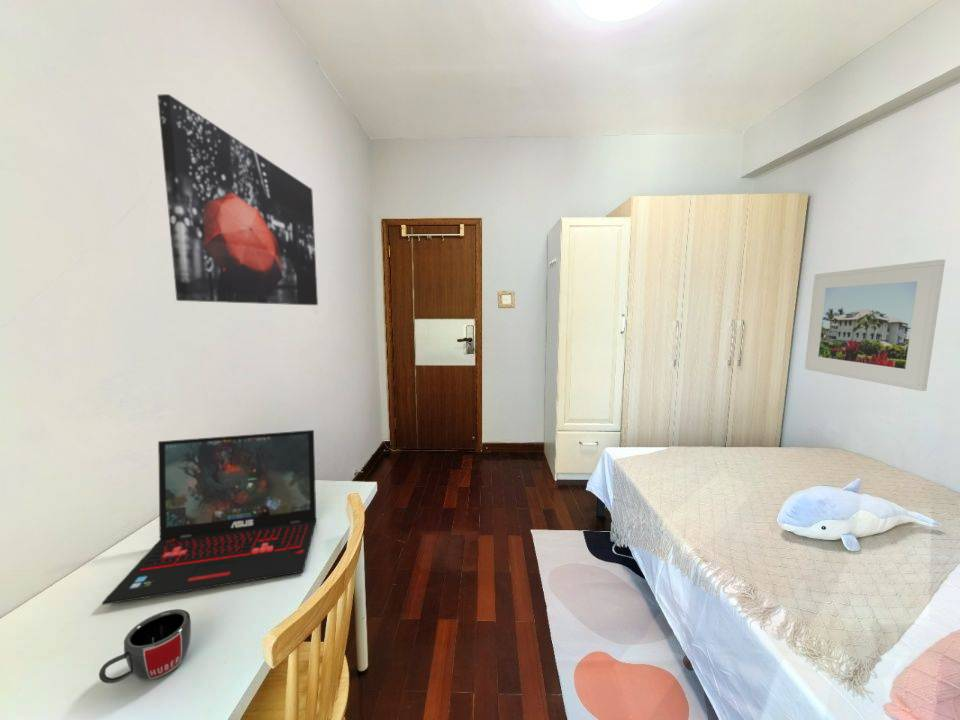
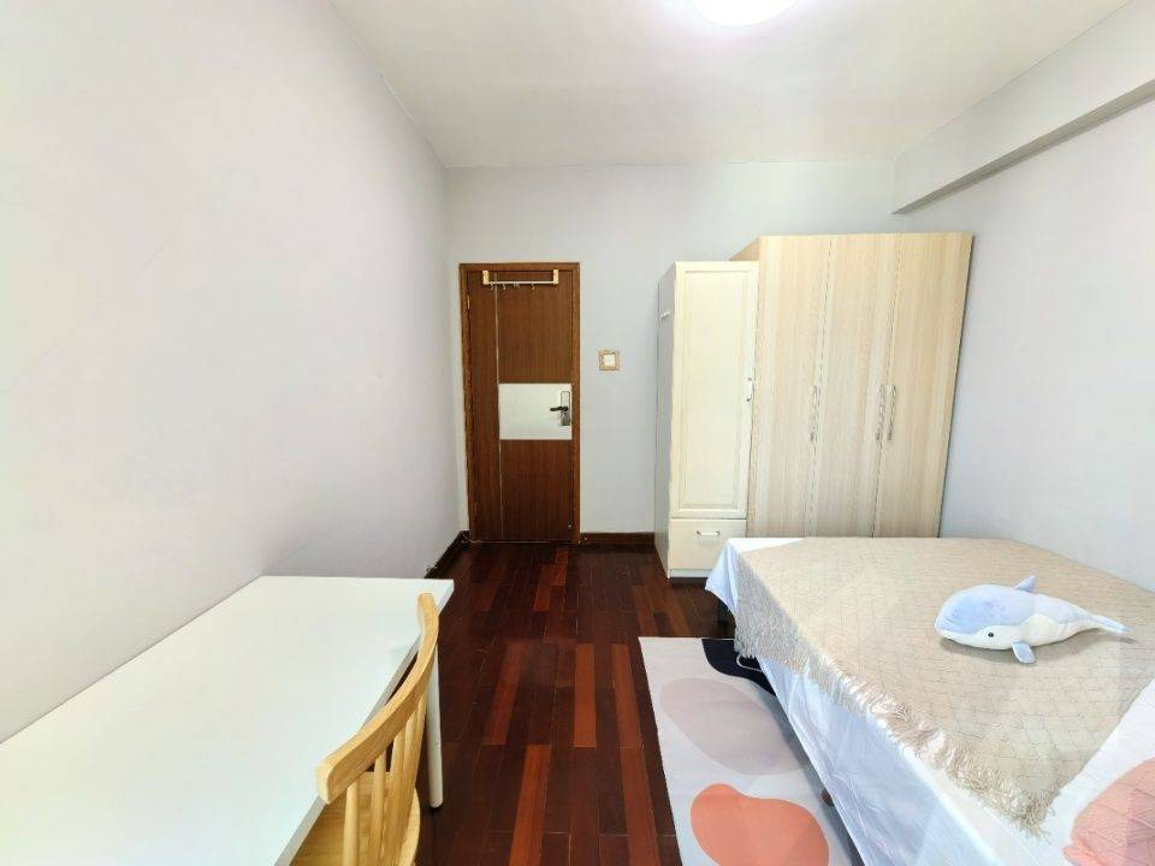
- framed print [804,259,946,392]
- laptop [101,429,318,606]
- mug [98,608,192,685]
- wall art [157,93,319,306]
